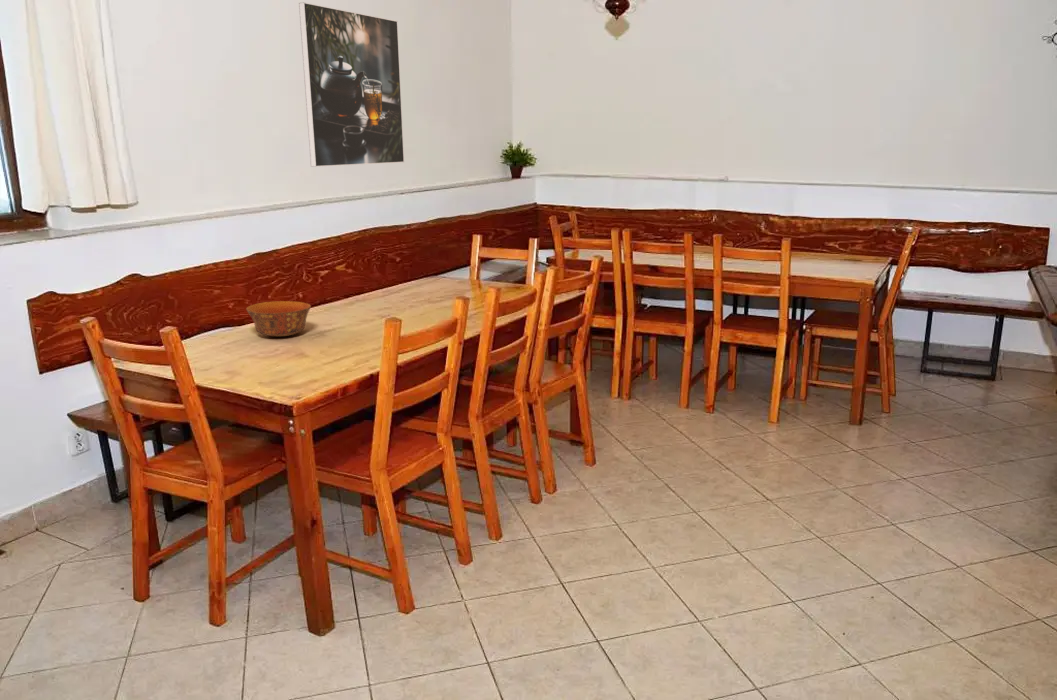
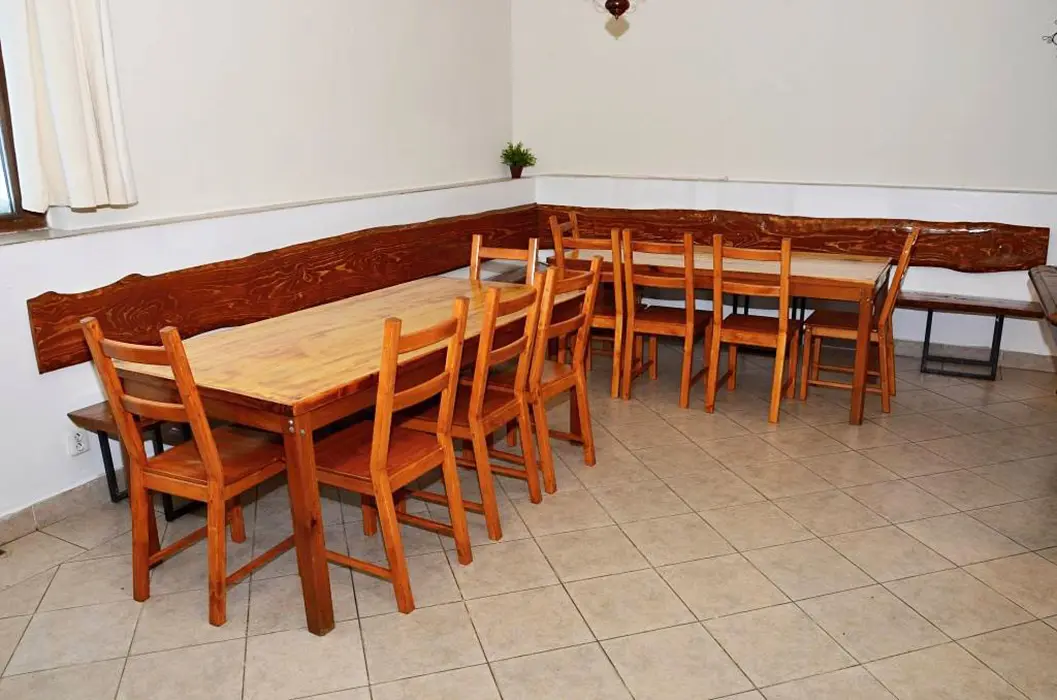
- bowl [245,300,312,337]
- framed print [298,1,405,168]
